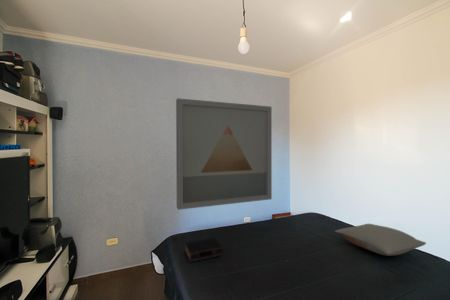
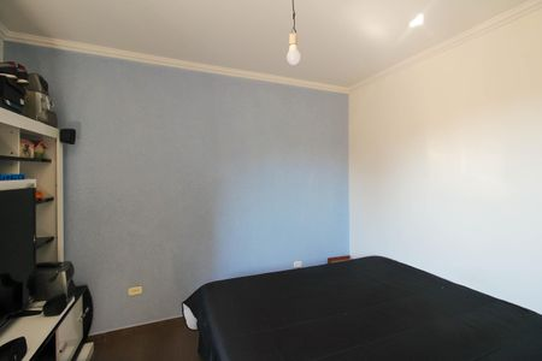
- book [184,237,224,262]
- pillow [333,223,427,257]
- wall art [175,97,273,211]
